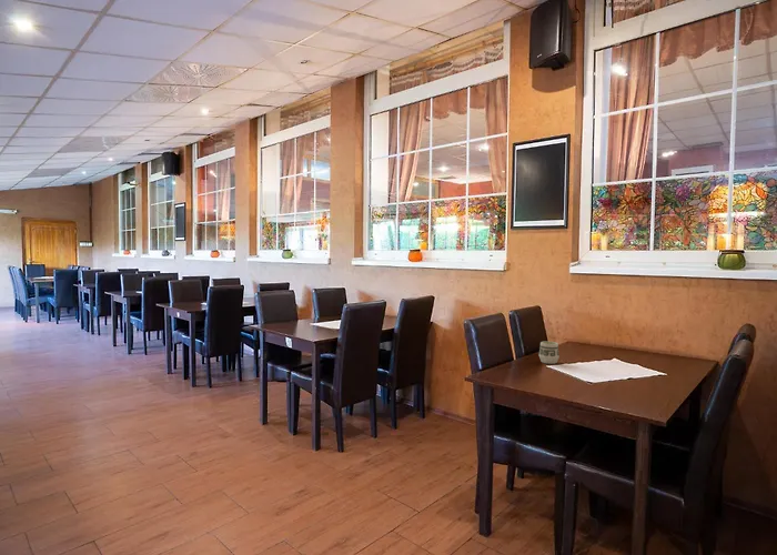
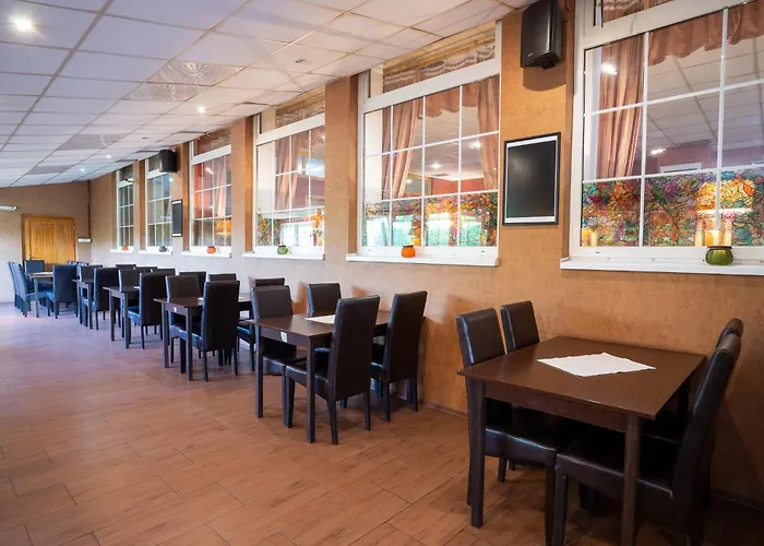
- cup [538,341,561,365]
